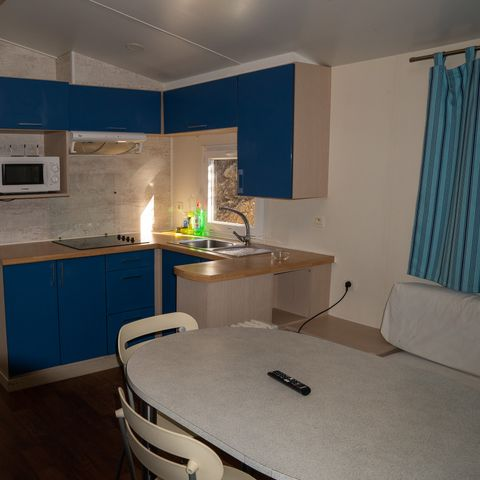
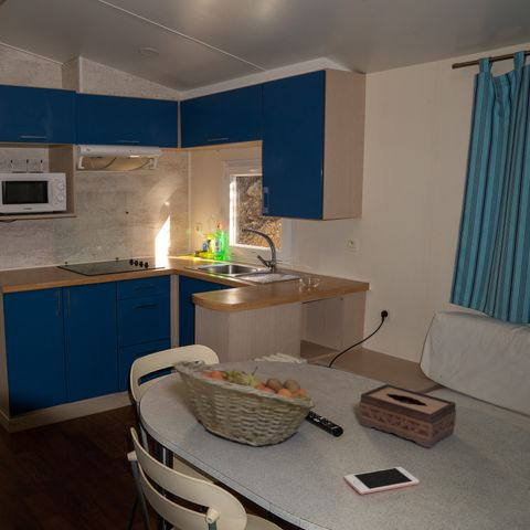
+ tissue box [358,383,457,449]
+ fruit basket [172,360,319,447]
+ cell phone [343,466,420,496]
